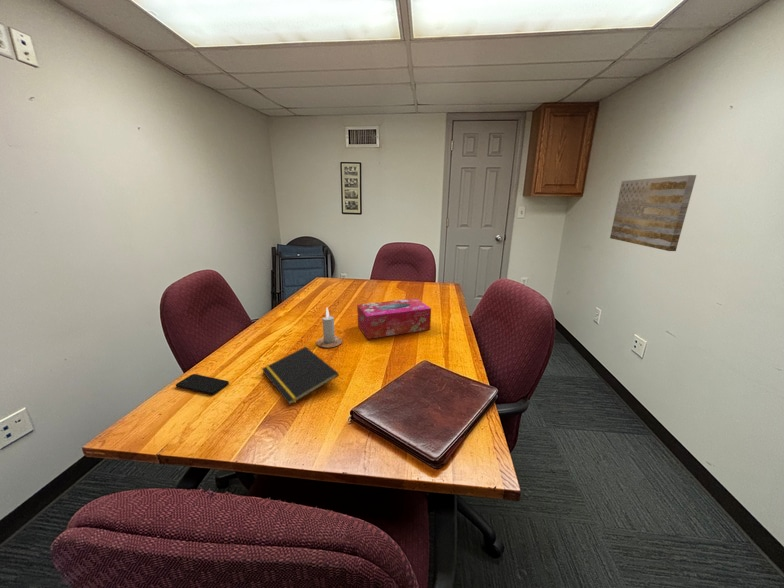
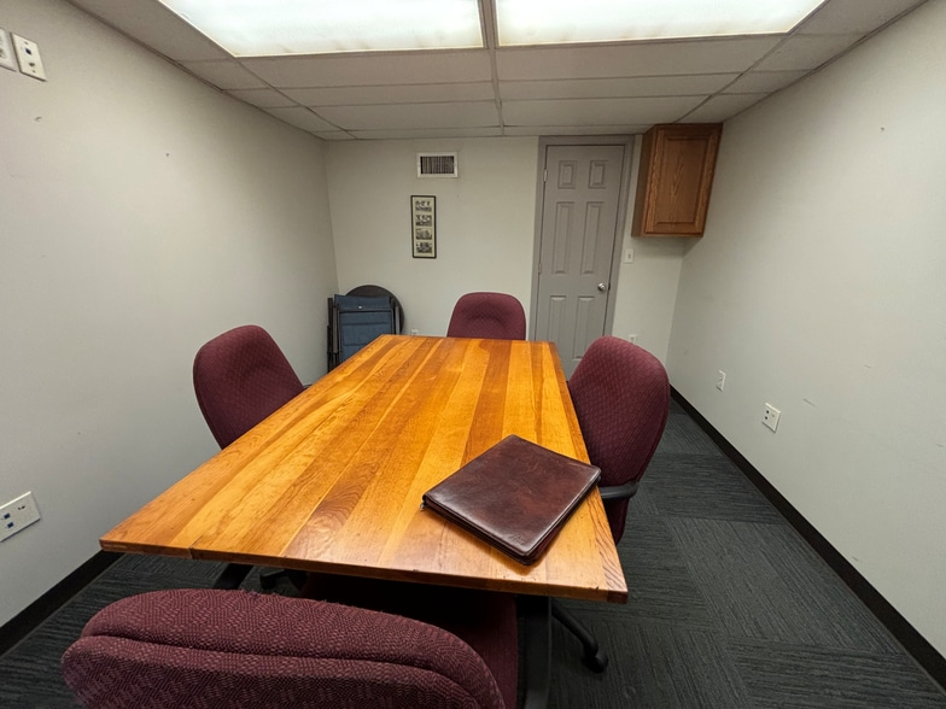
- candle [315,307,343,349]
- smartphone [175,373,230,396]
- wall art [609,174,697,252]
- notepad [261,346,340,406]
- tissue box [356,297,432,340]
